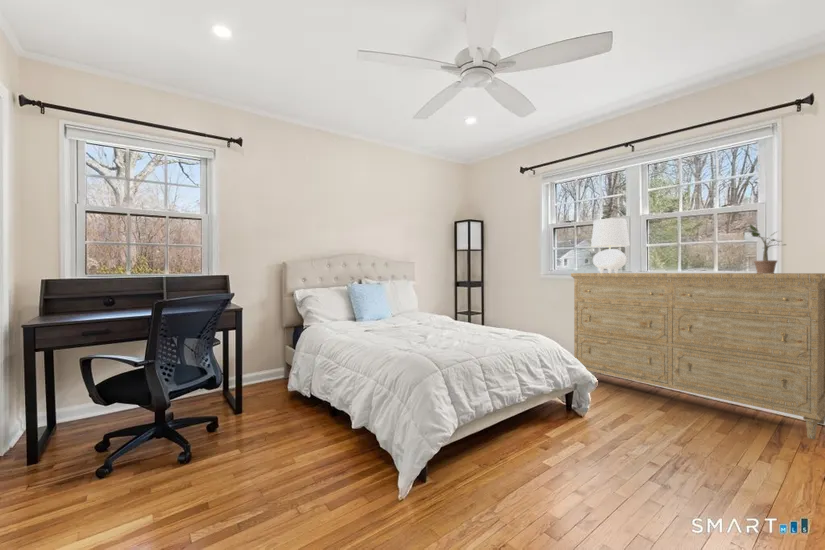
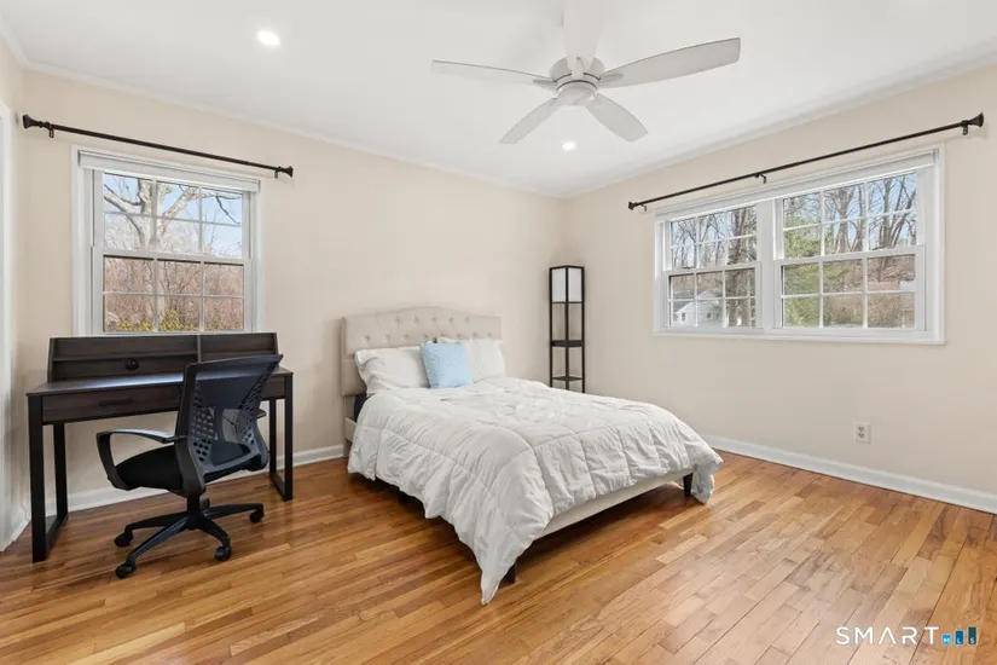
- dresser [570,272,825,440]
- potted plant [749,223,787,274]
- table lamp [590,217,630,273]
